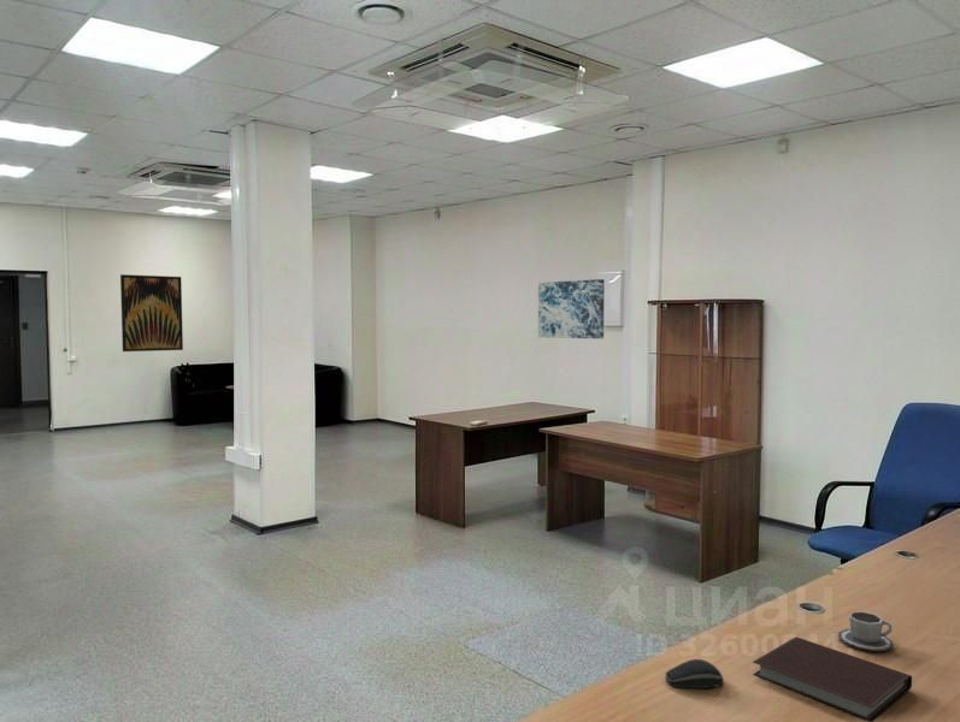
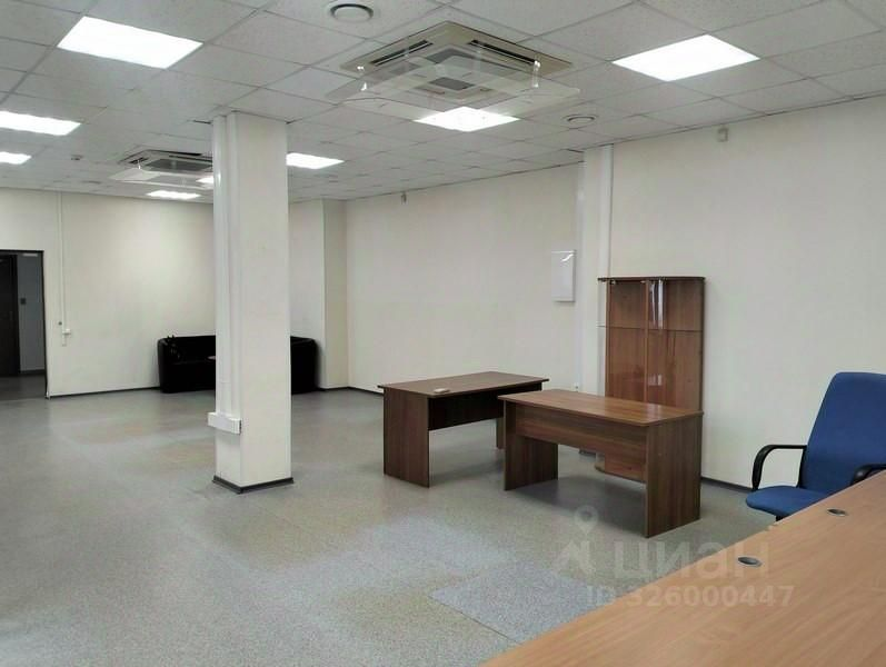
- cup [837,610,895,652]
- notebook [752,635,913,722]
- computer mouse [665,658,725,690]
- wall art [537,278,606,341]
- wall art [119,273,184,353]
